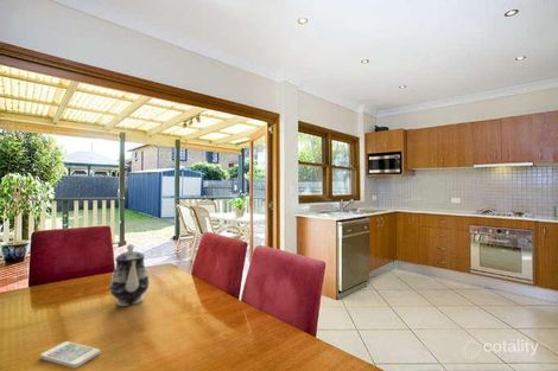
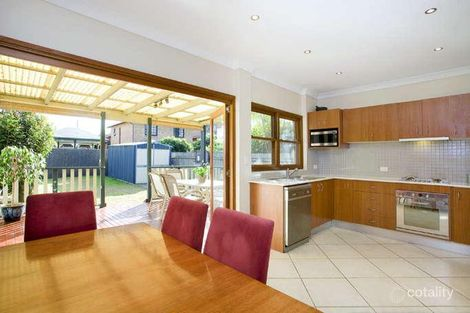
- teapot [109,243,151,307]
- smartphone [39,340,101,370]
